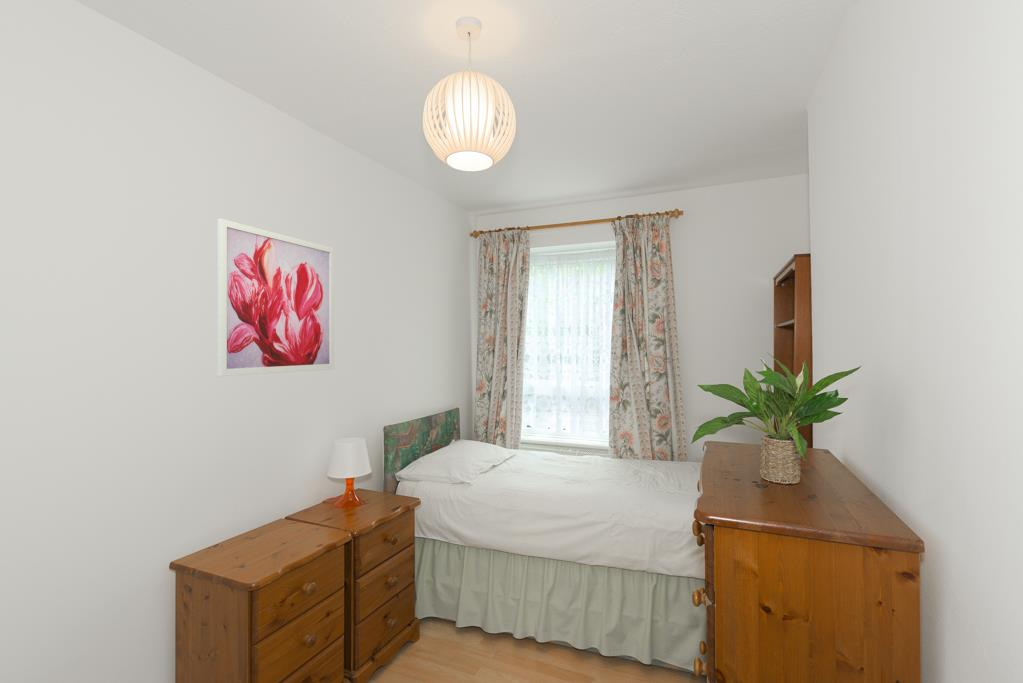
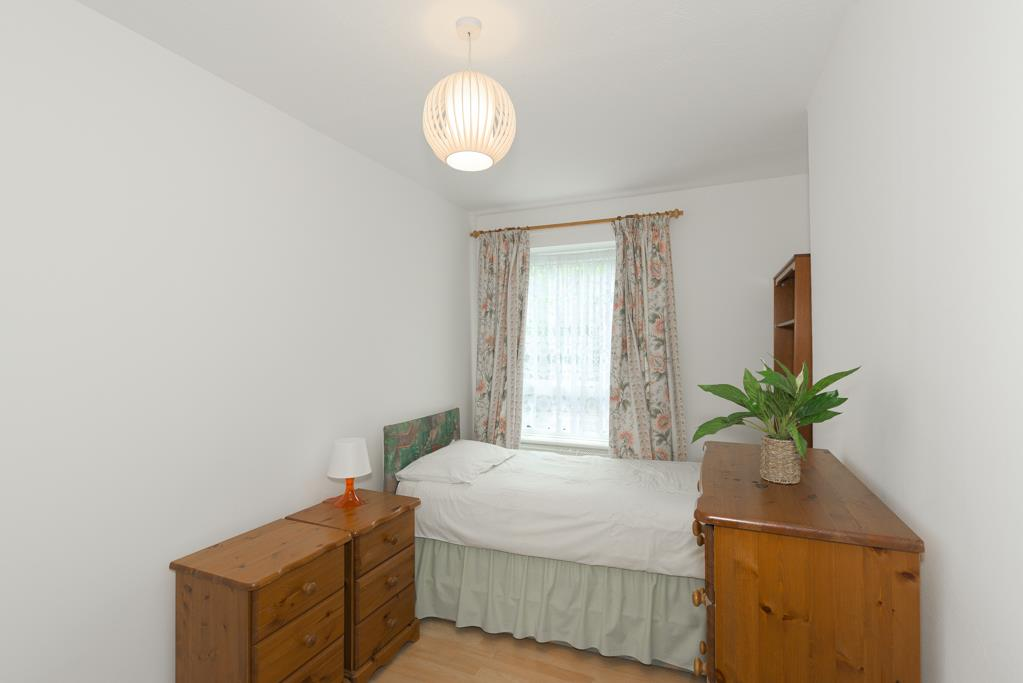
- wall art [216,218,335,377]
